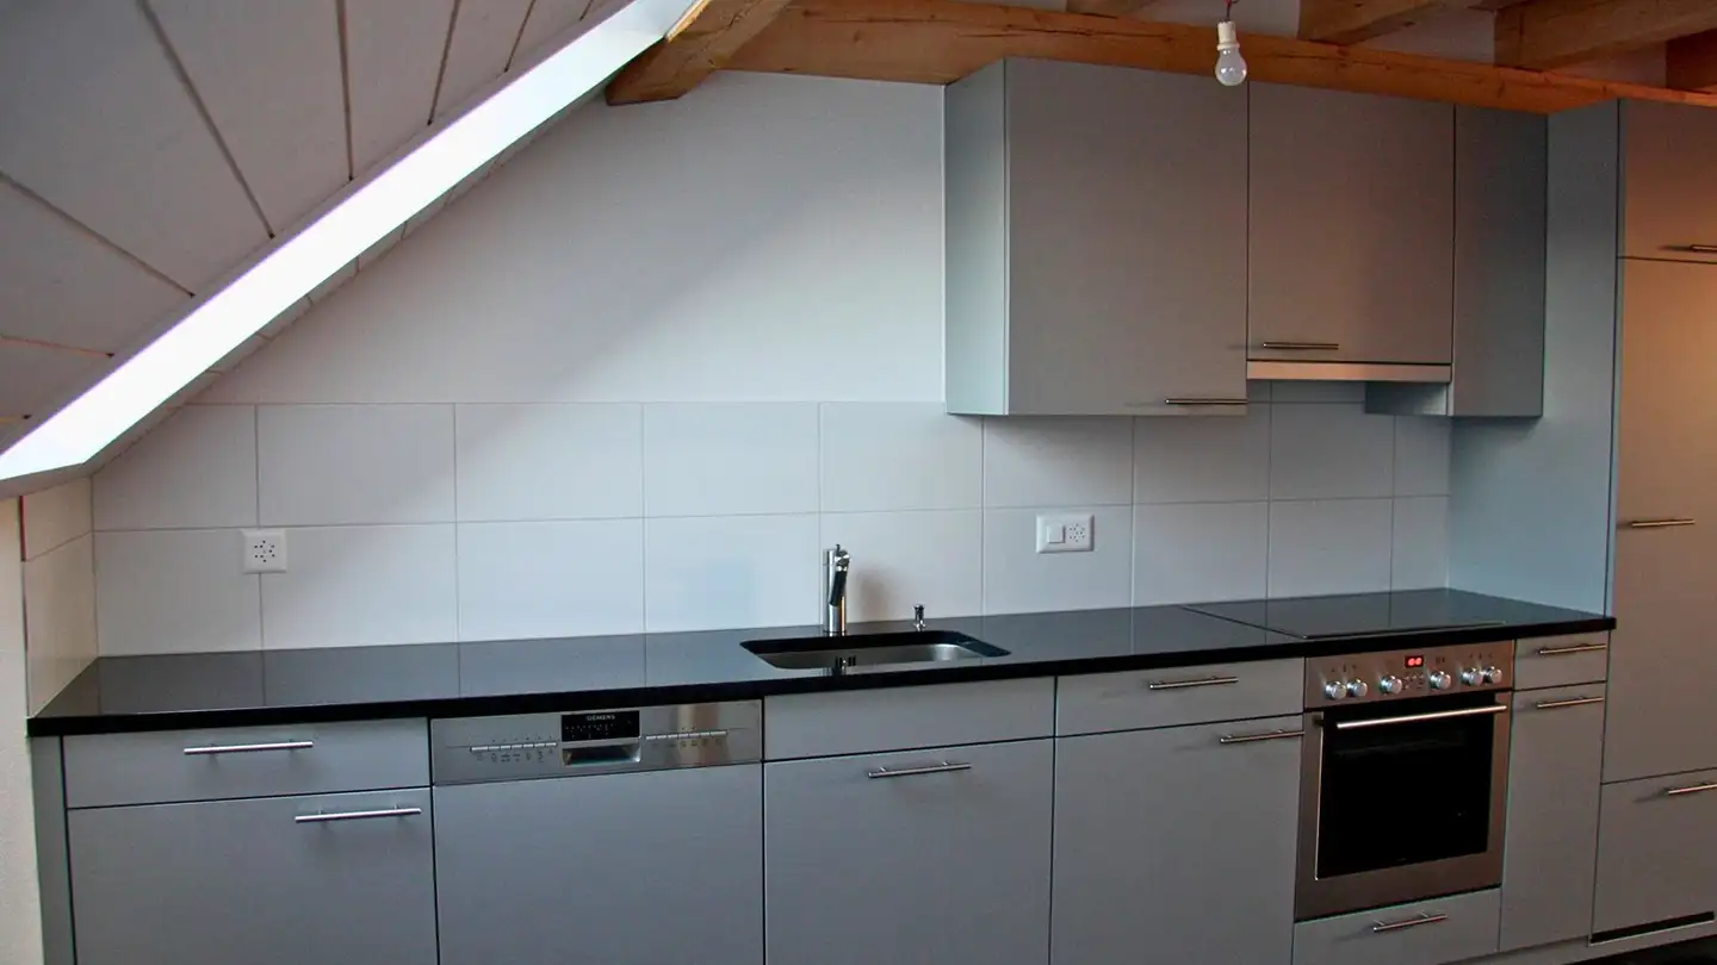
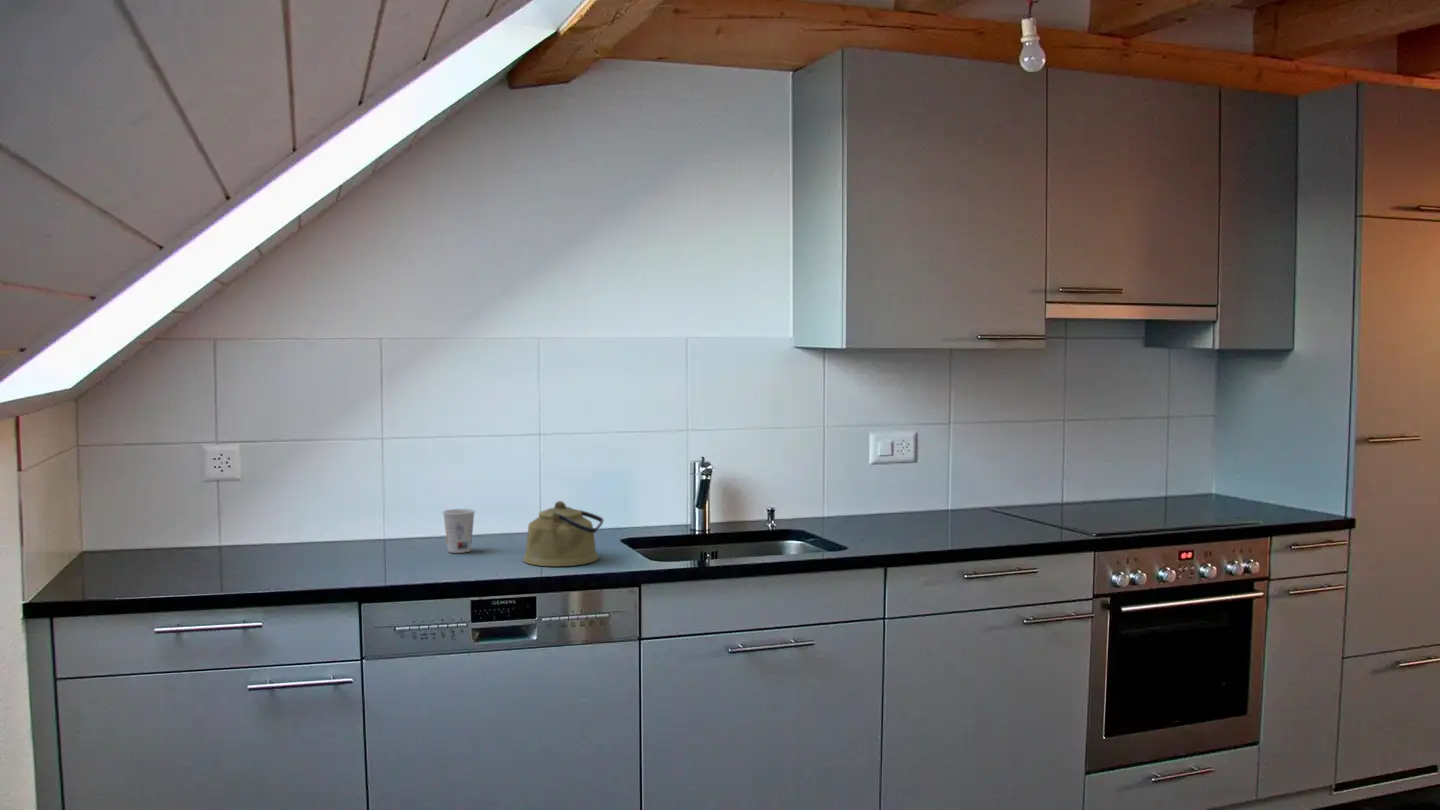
+ cup [441,508,476,554]
+ kettle [522,500,605,567]
